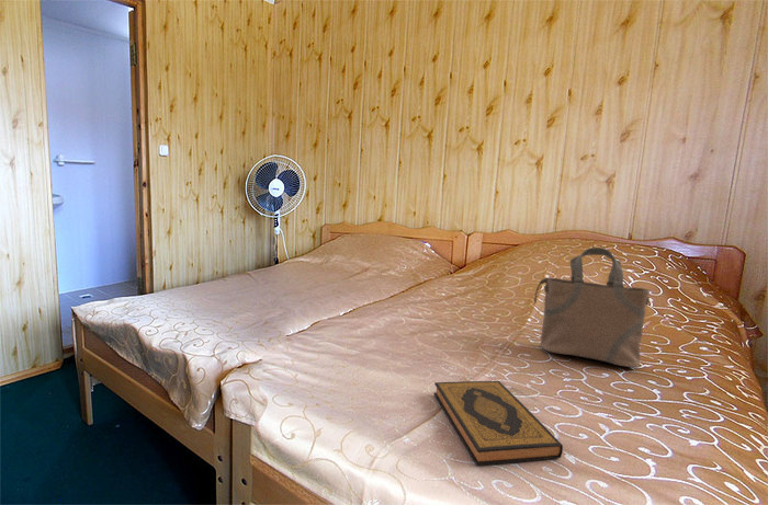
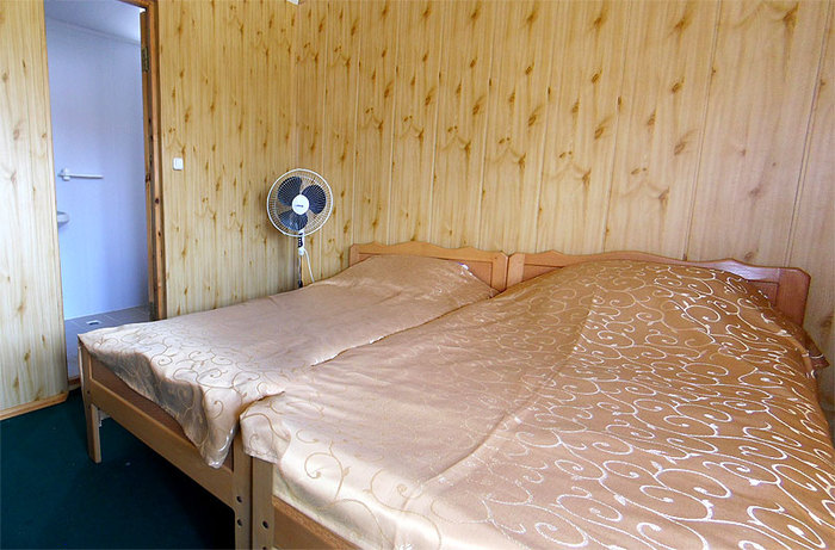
- tote bag [533,246,651,368]
- hardback book [433,380,564,467]
